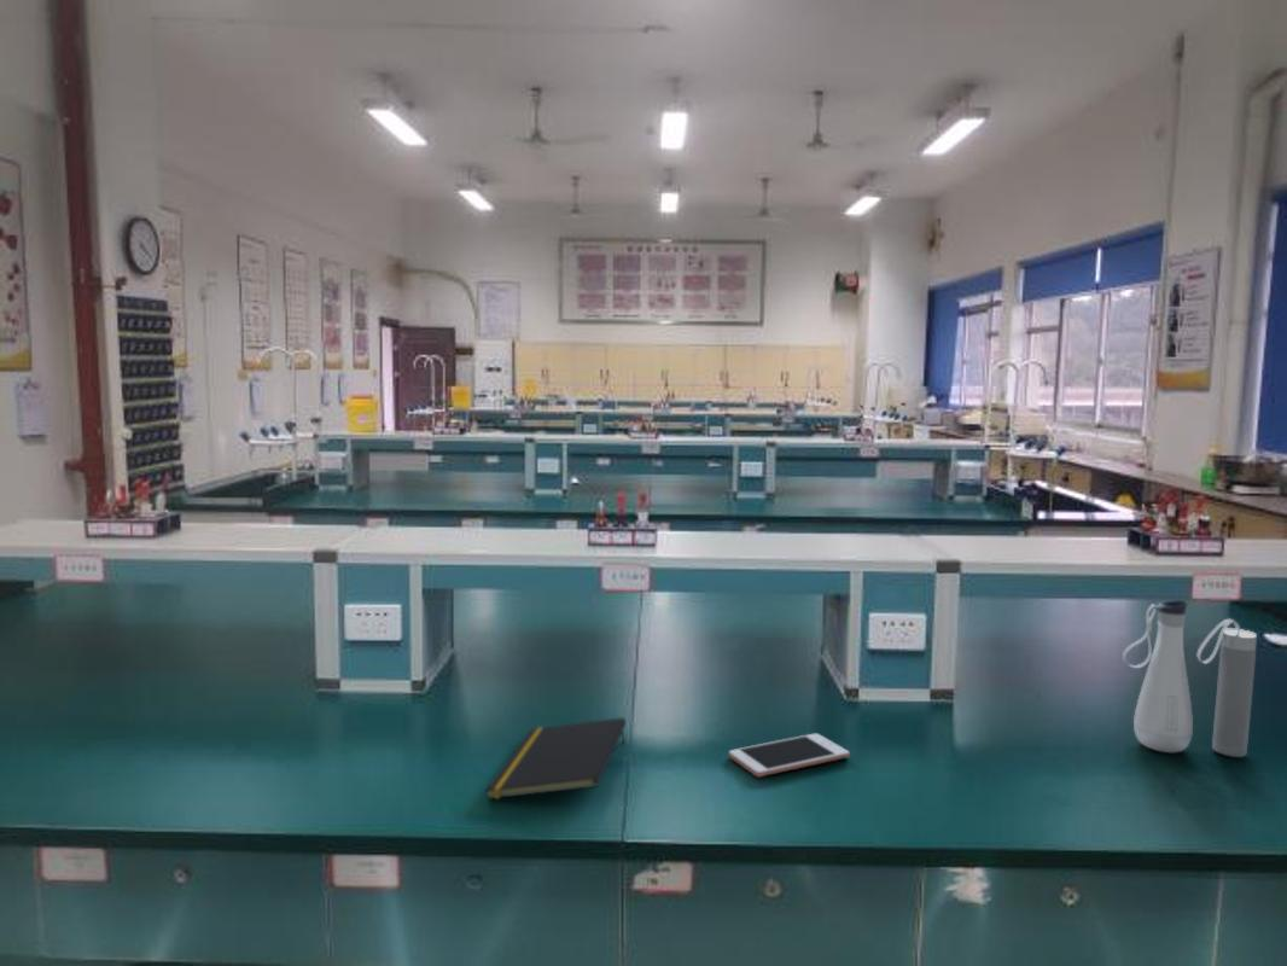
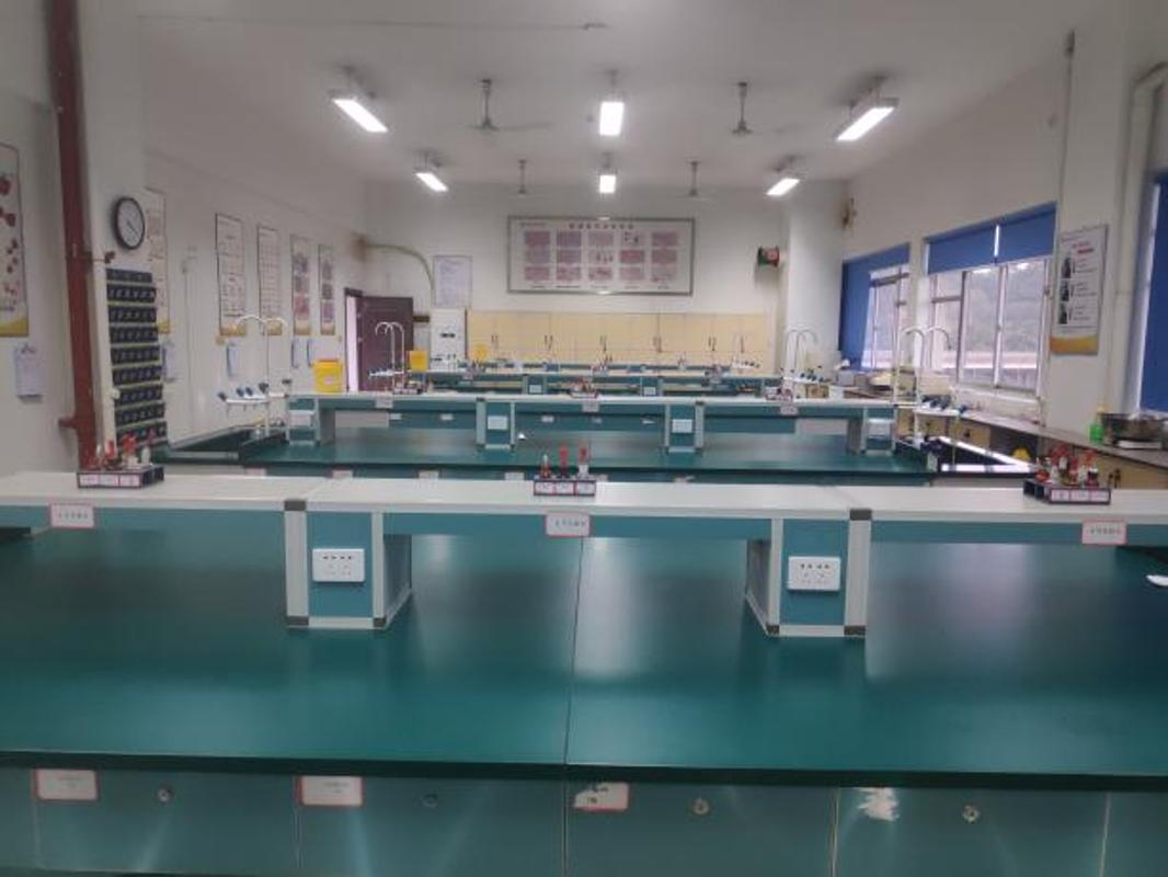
- water bottle [1122,599,1258,758]
- notepad [484,716,628,801]
- cell phone [728,732,851,778]
